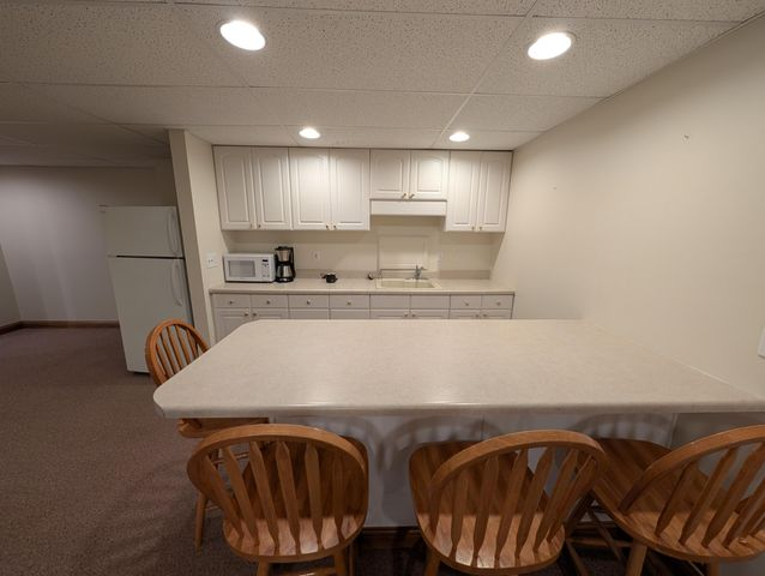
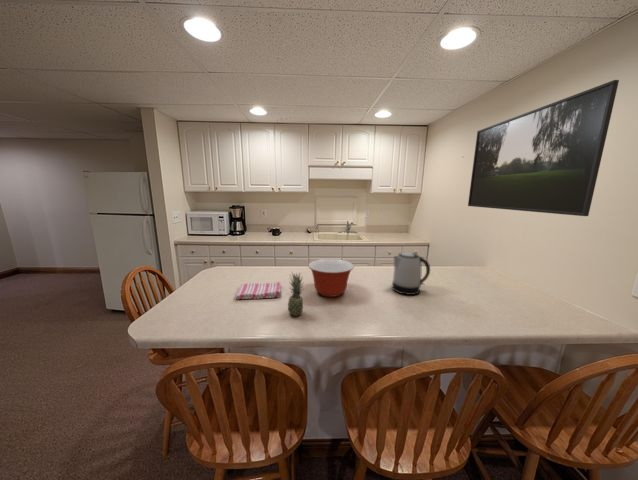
+ dish towel [234,281,282,300]
+ kettle [391,252,431,296]
+ mixing bowl [307,258,355,298]
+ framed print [467,79,620,217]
+ fruit [287,271,305,317]
